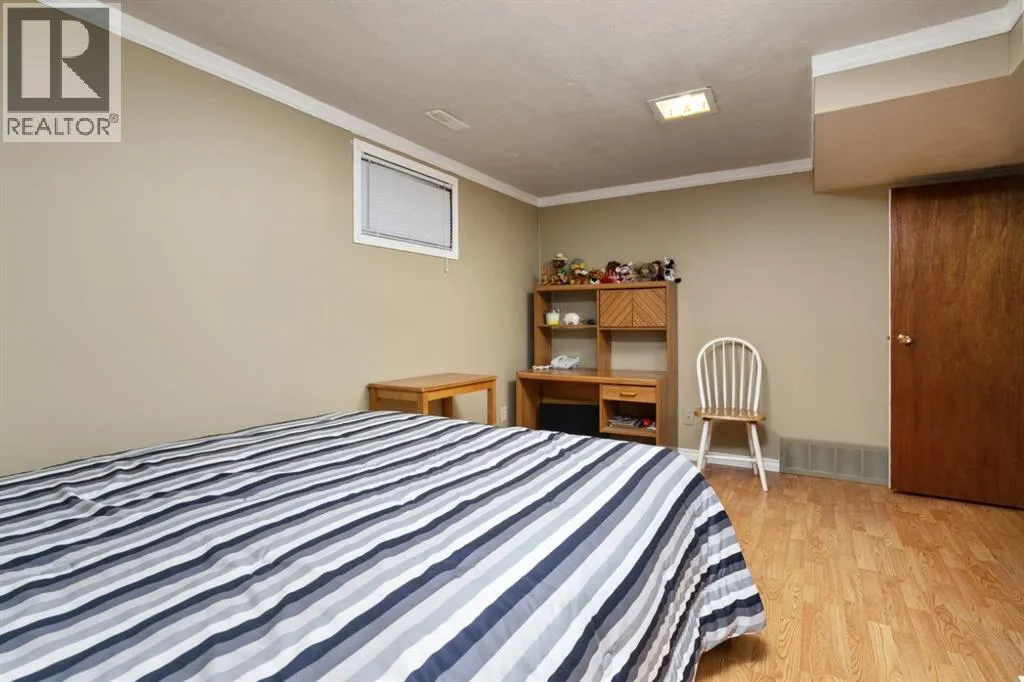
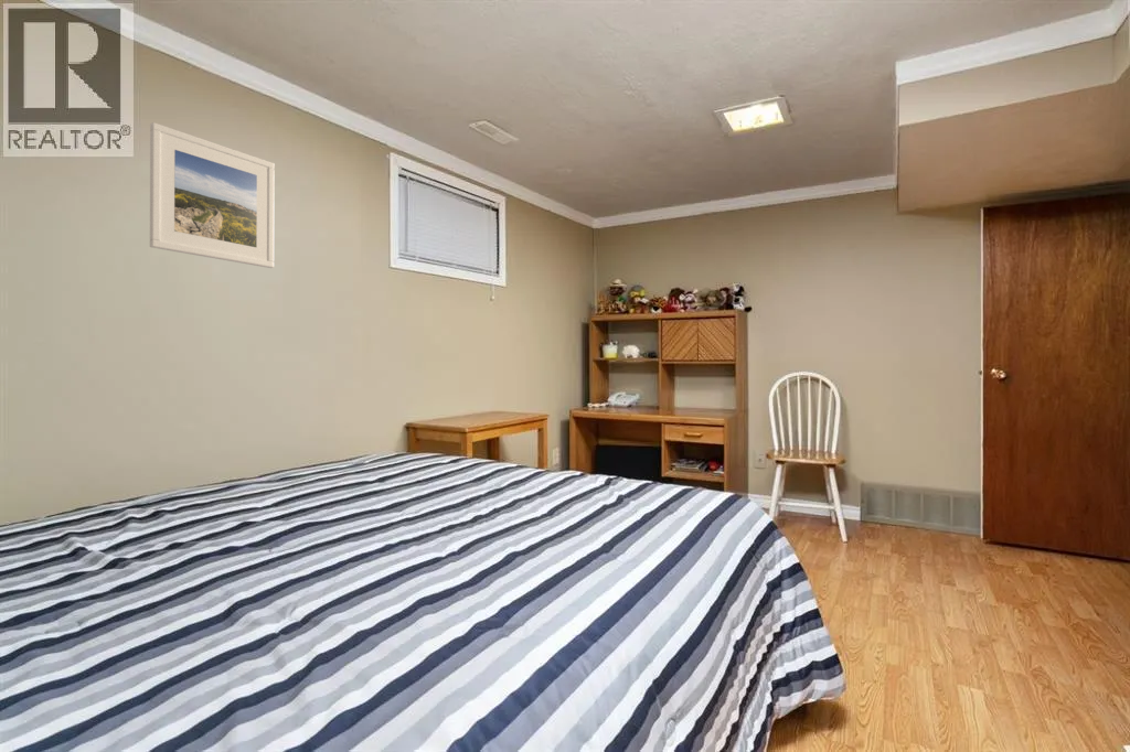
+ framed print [149,121,276,269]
